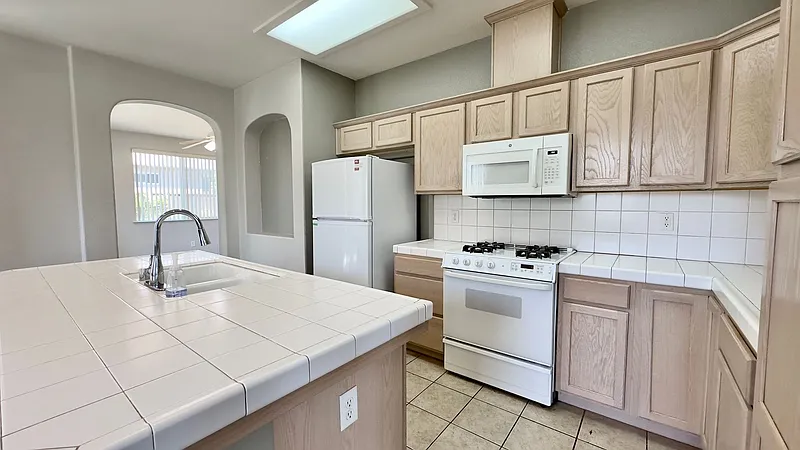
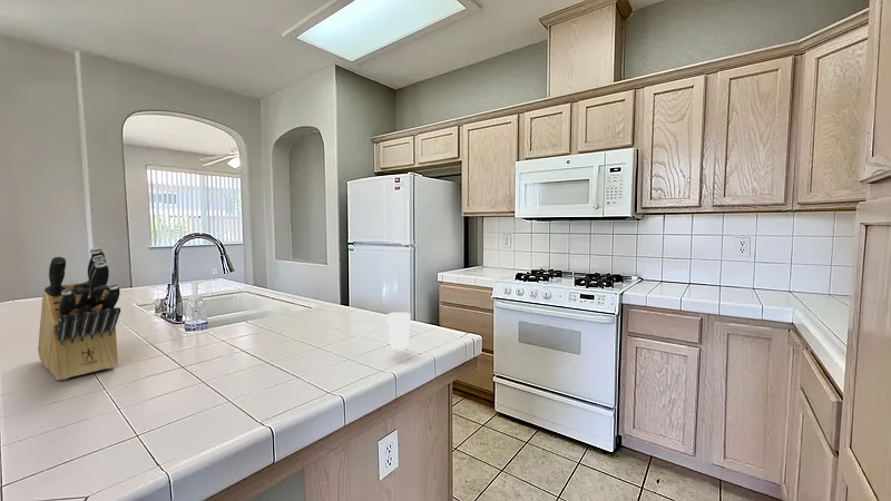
+ cup [386,311,412,351]
+ knife block [37,247,121,381]
